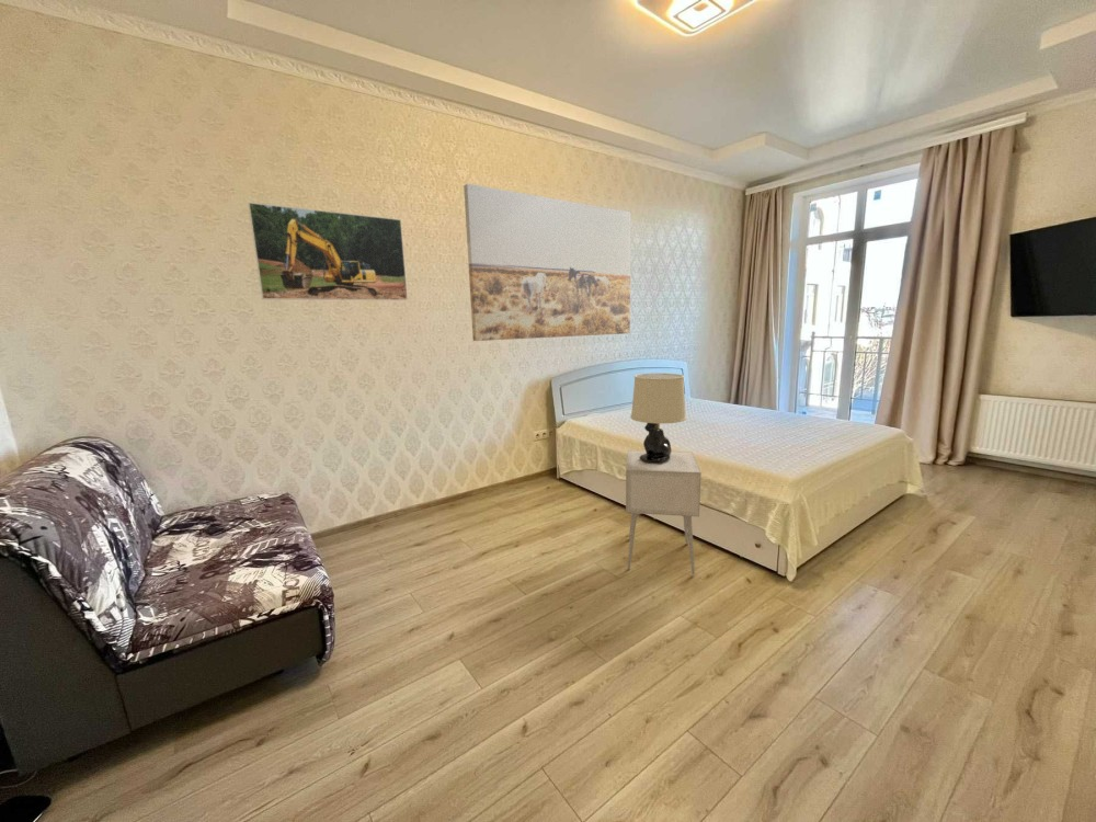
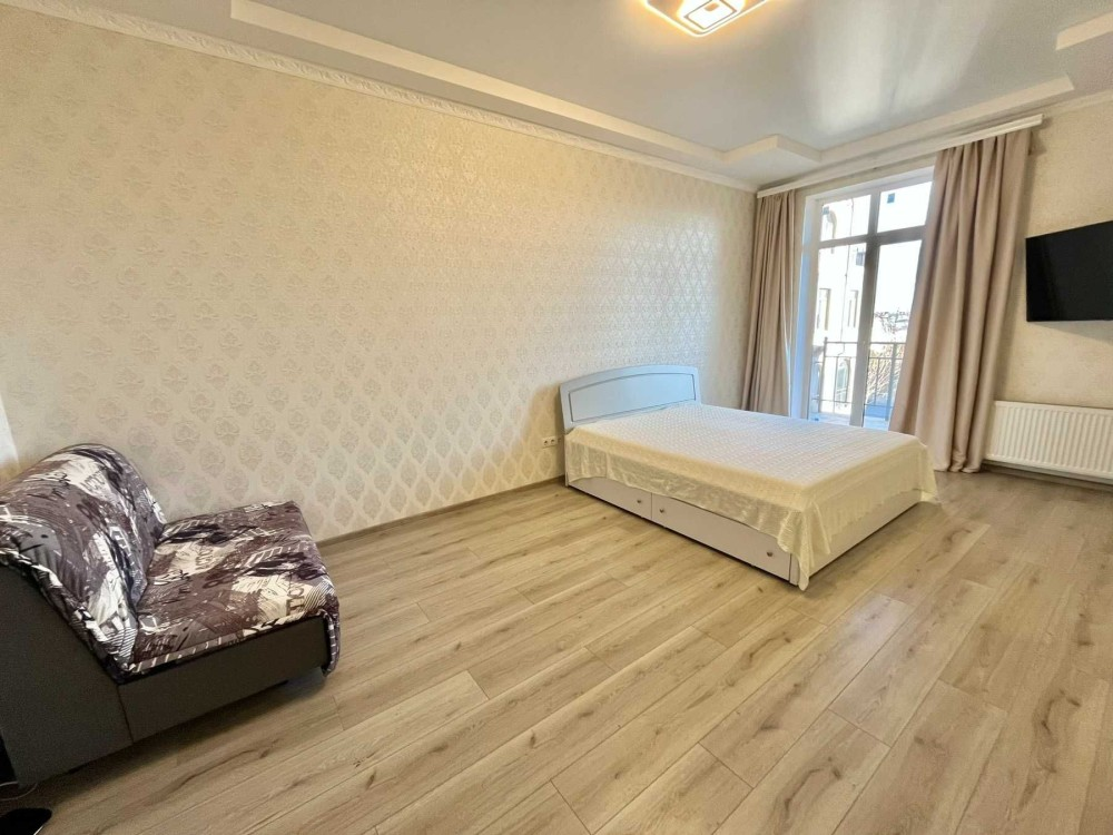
- wall art [463,183,631,342]
- table lamp [629,373,687,463]
- nightstand [625,449,703,575]
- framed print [247,202,409,301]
